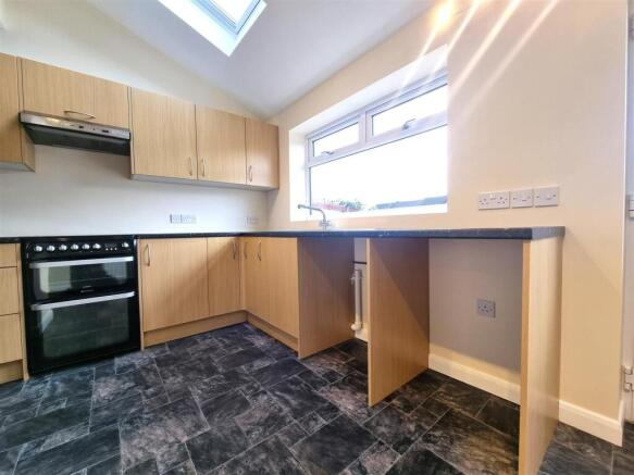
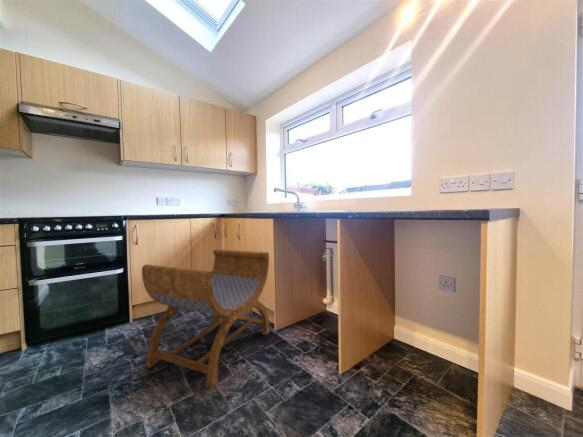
+ stool [141,248,271,390]
